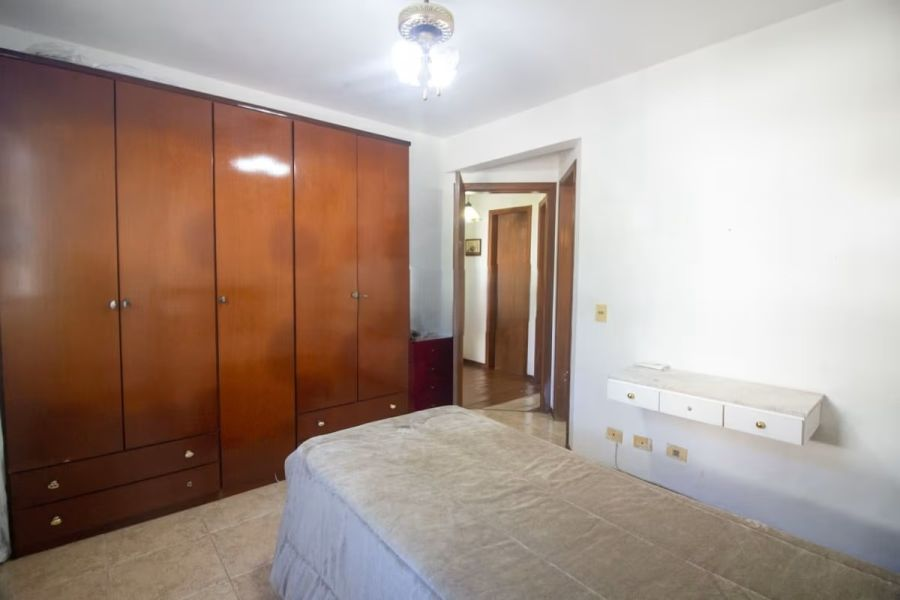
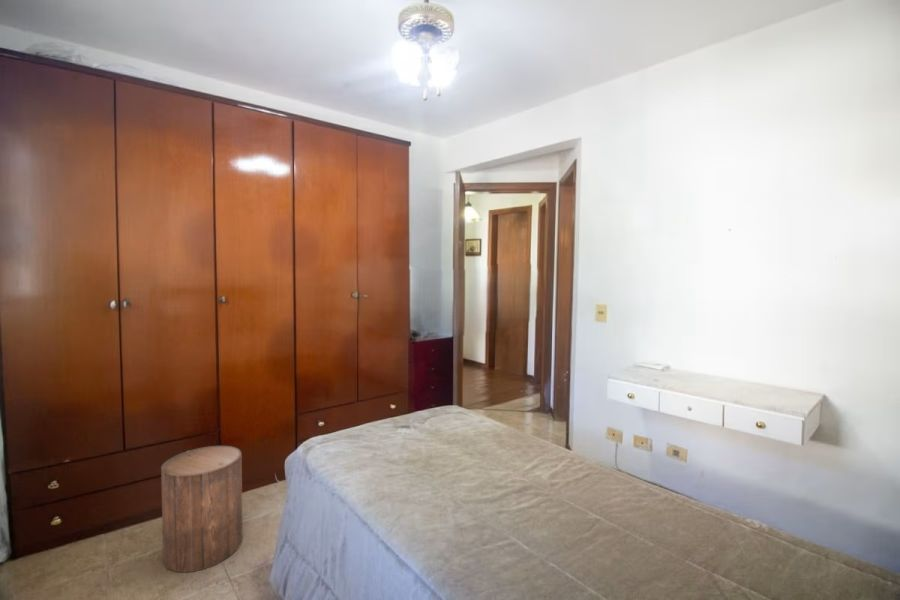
+ stool [160,445,244,573]
